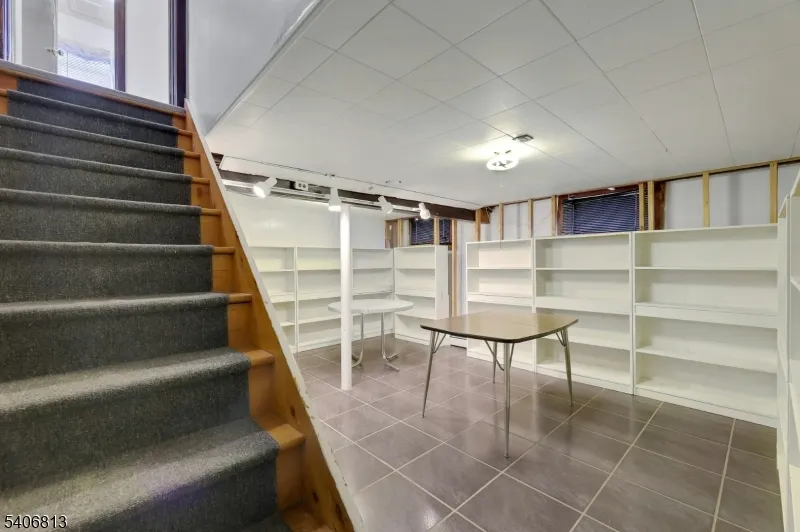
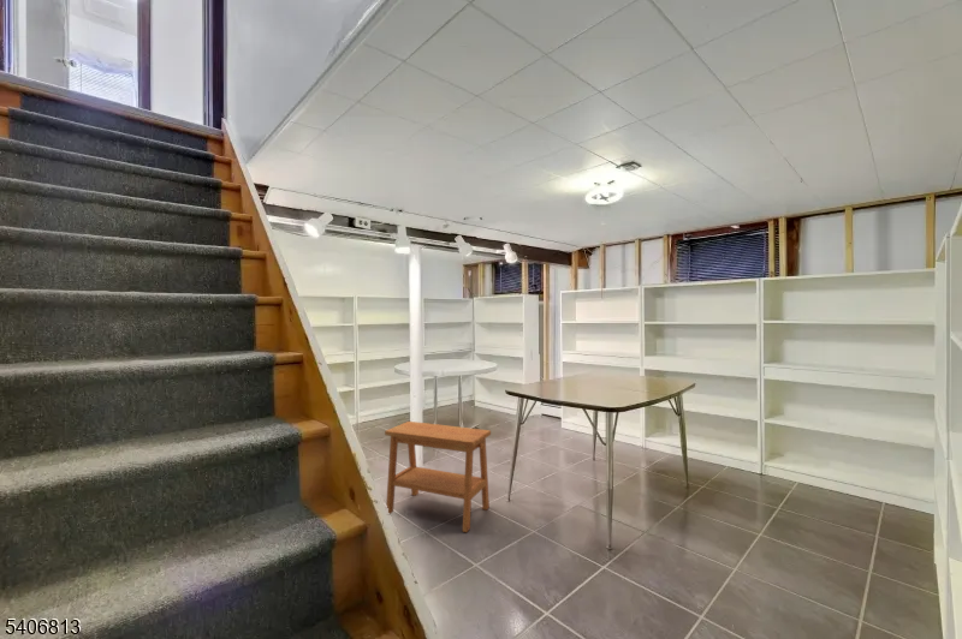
+ side table [384,420,492,533]
